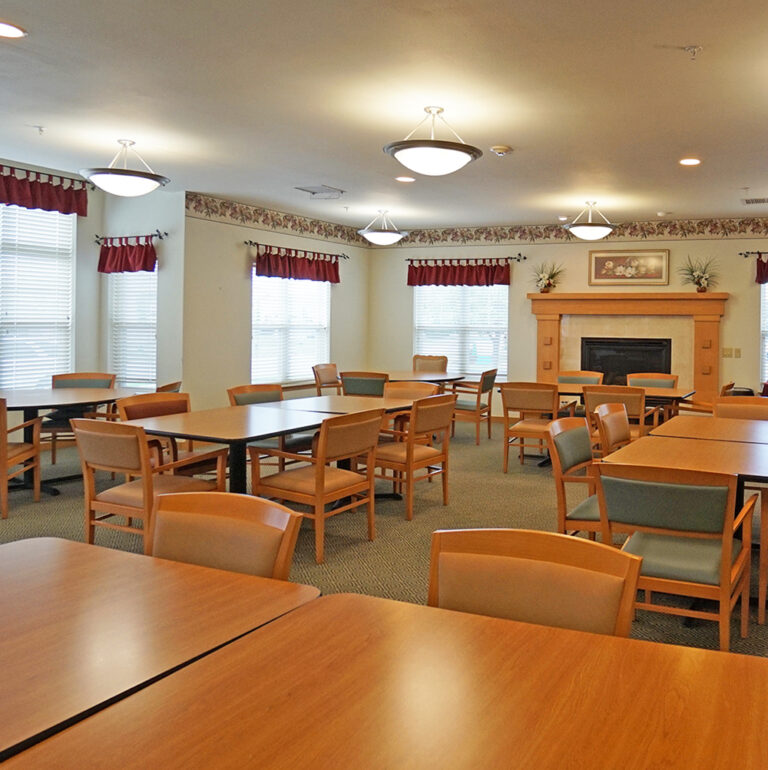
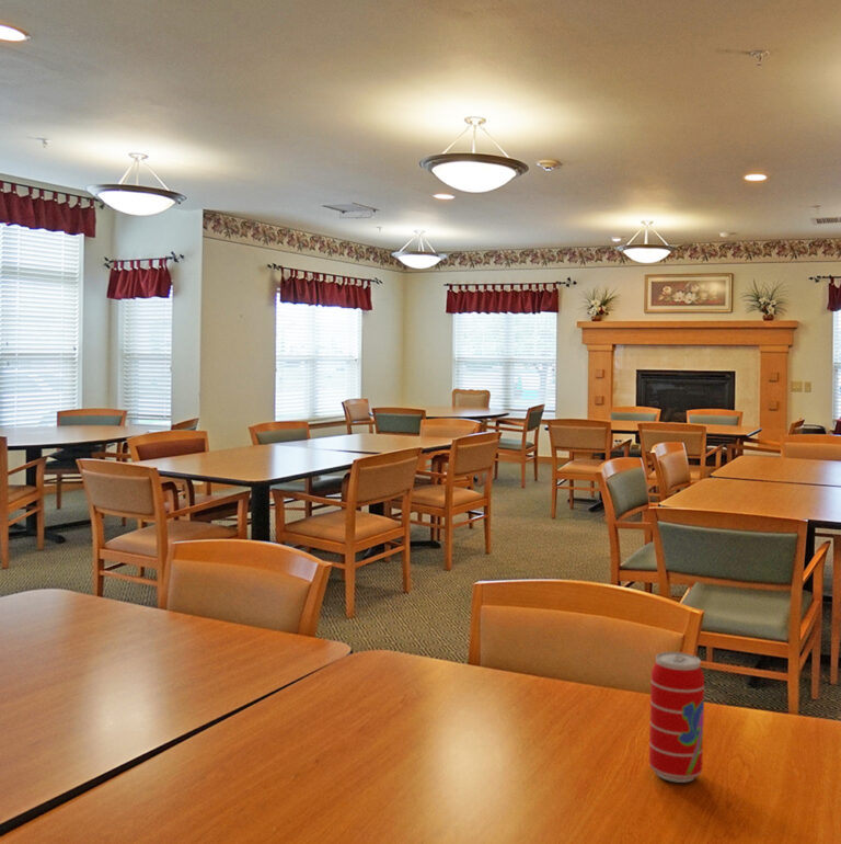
+ beverage can [648,651,705,784]
